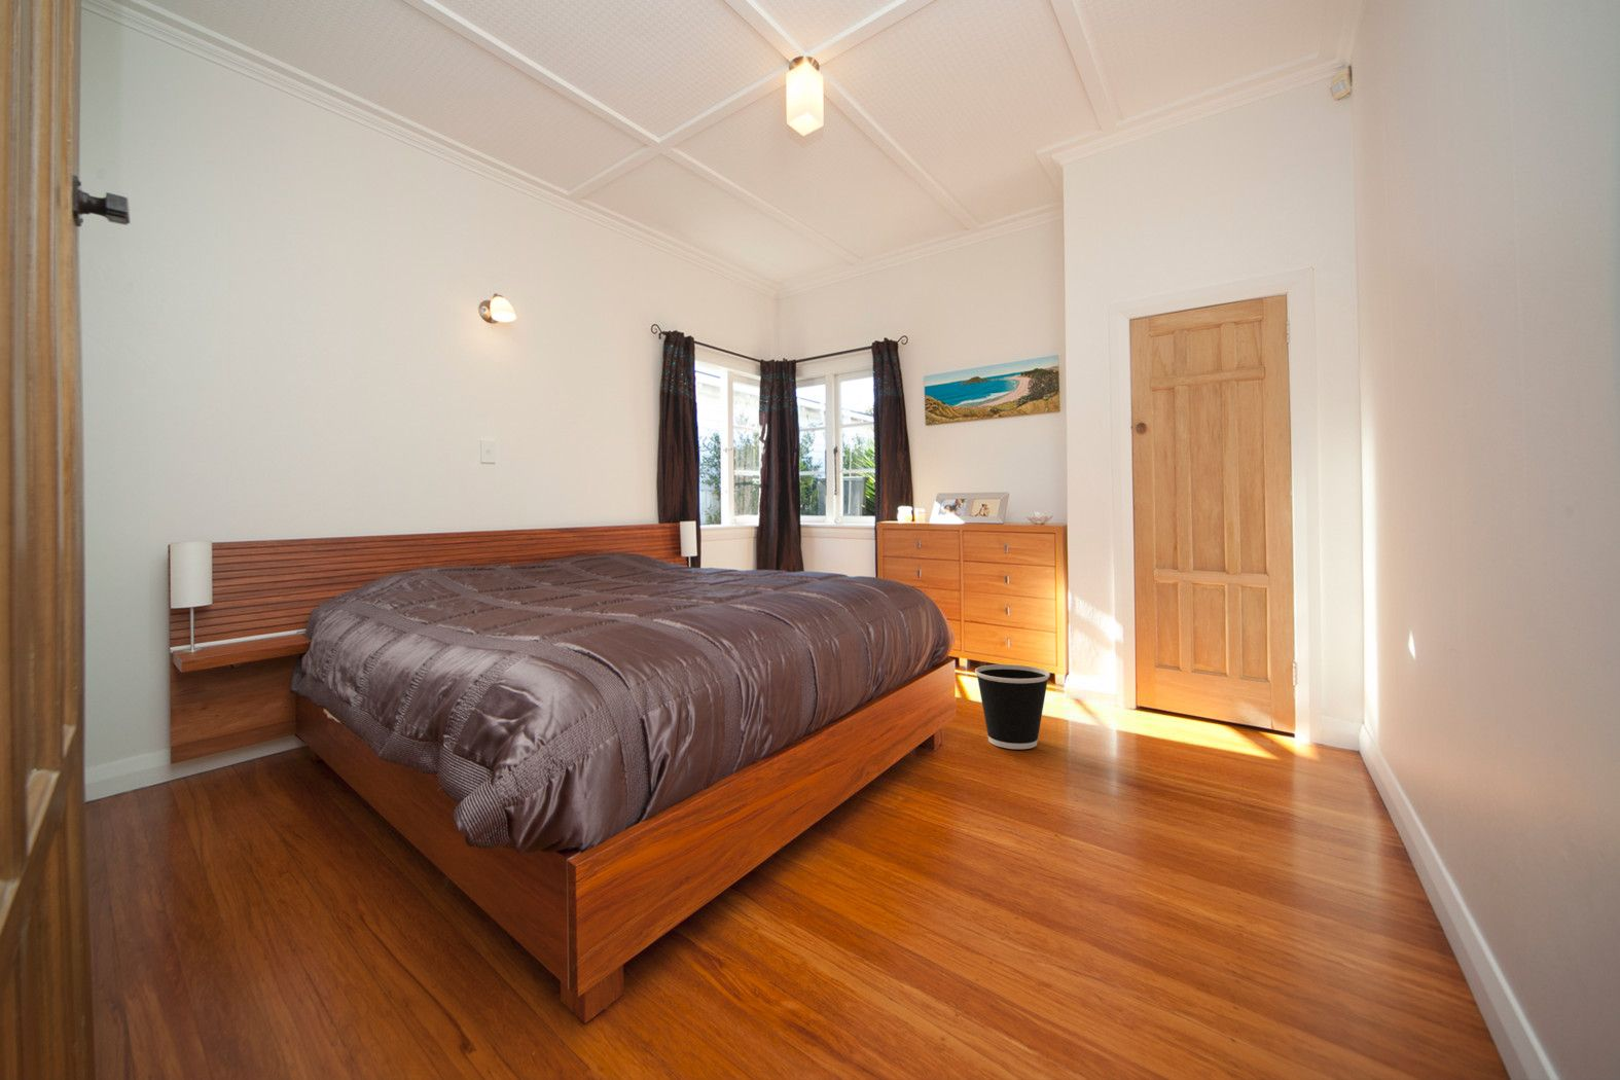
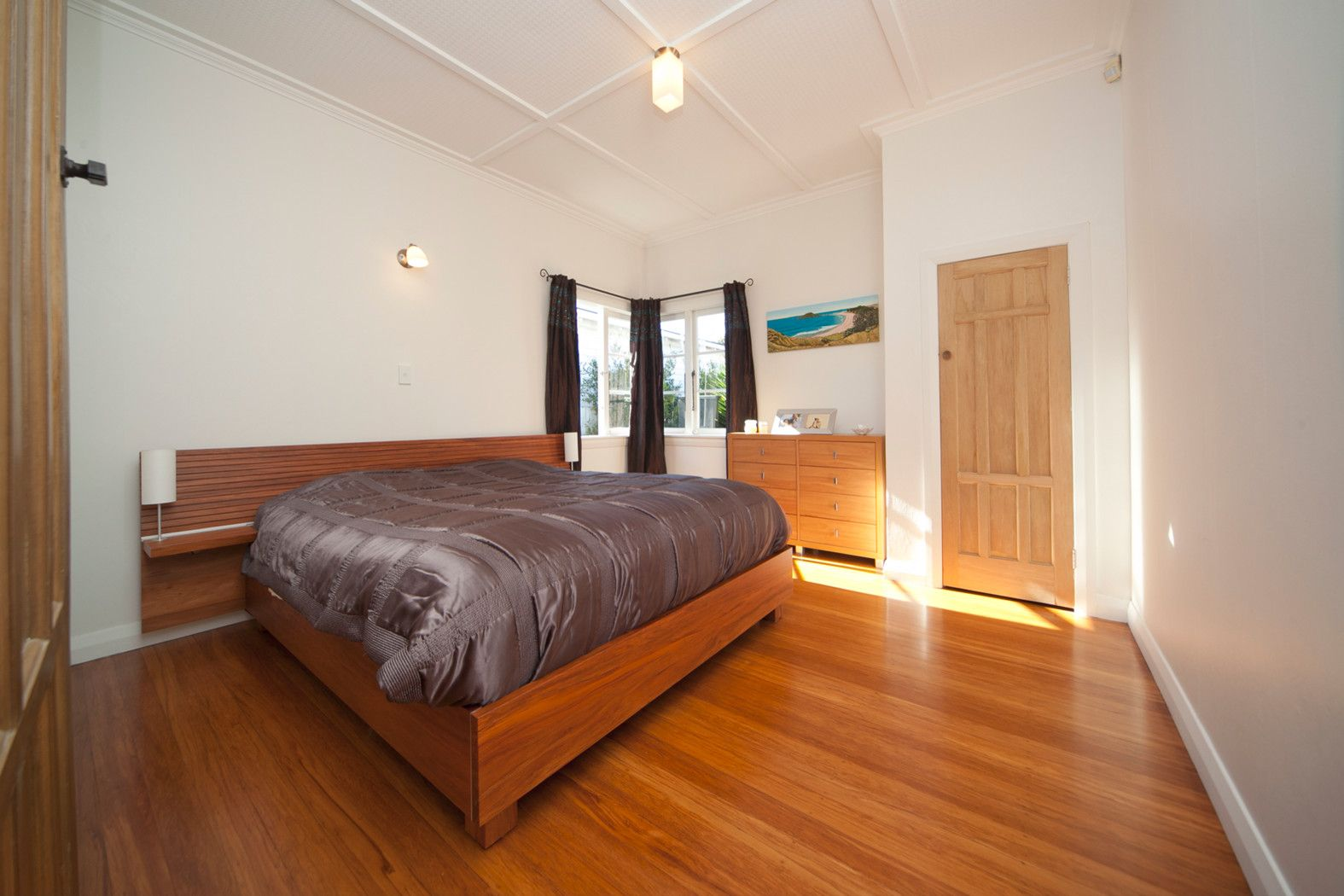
- wastebasket [974,663,1051,750]
